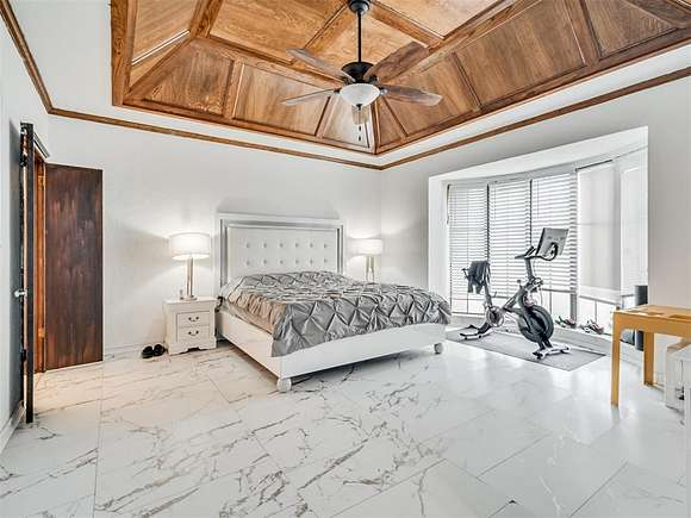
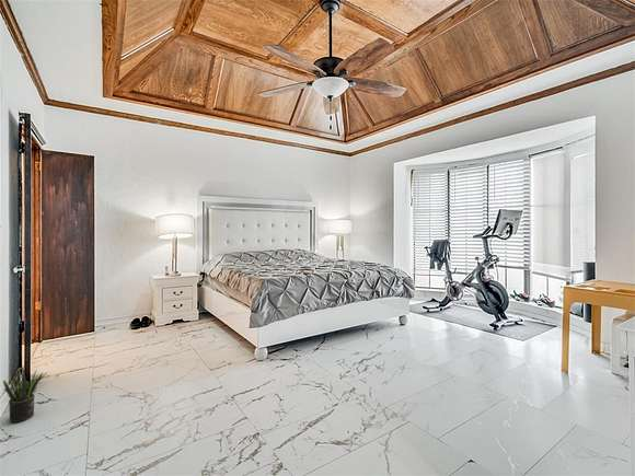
+ potted plant [2,364,48,423]
